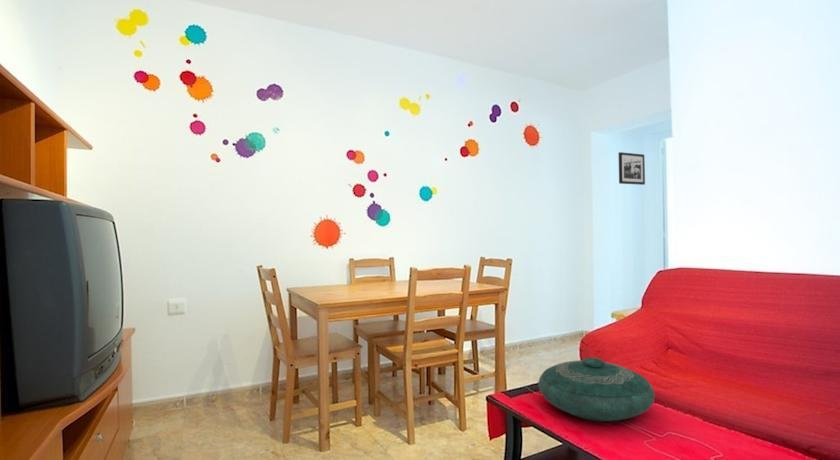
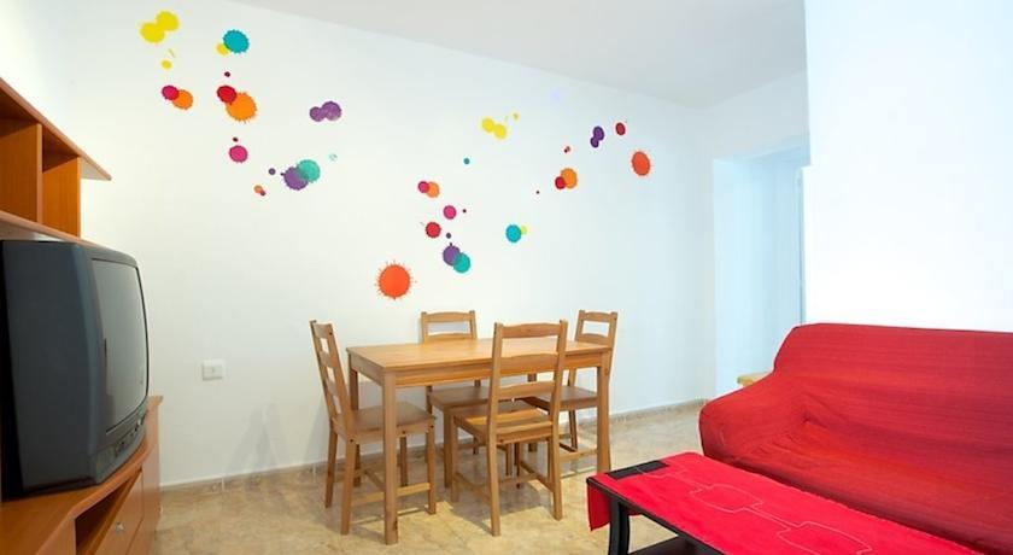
- decorative bowl [537,357,656,423]
- picture frame [617,151,646,186]
